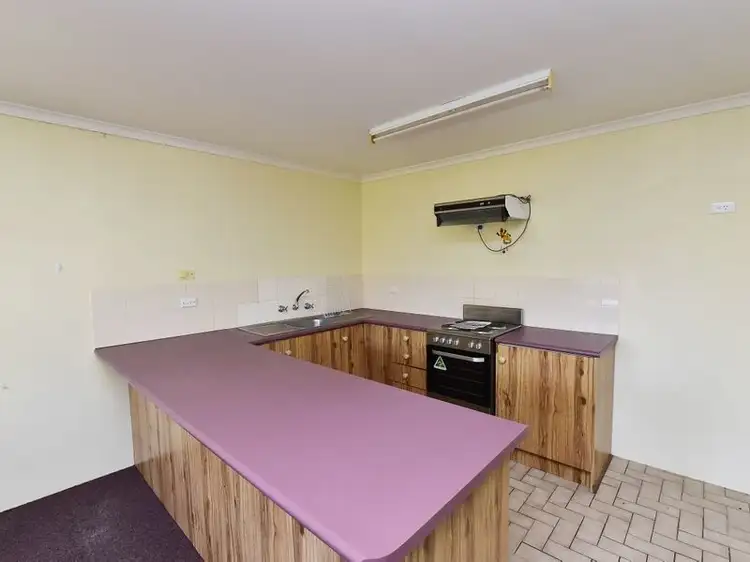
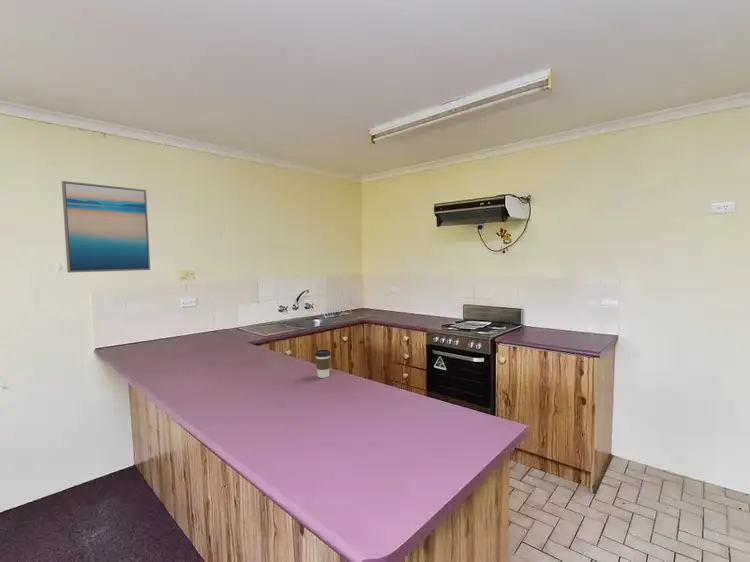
+ coffee cup [314,349,332,379]
+ wall art [61,180,151,274]
